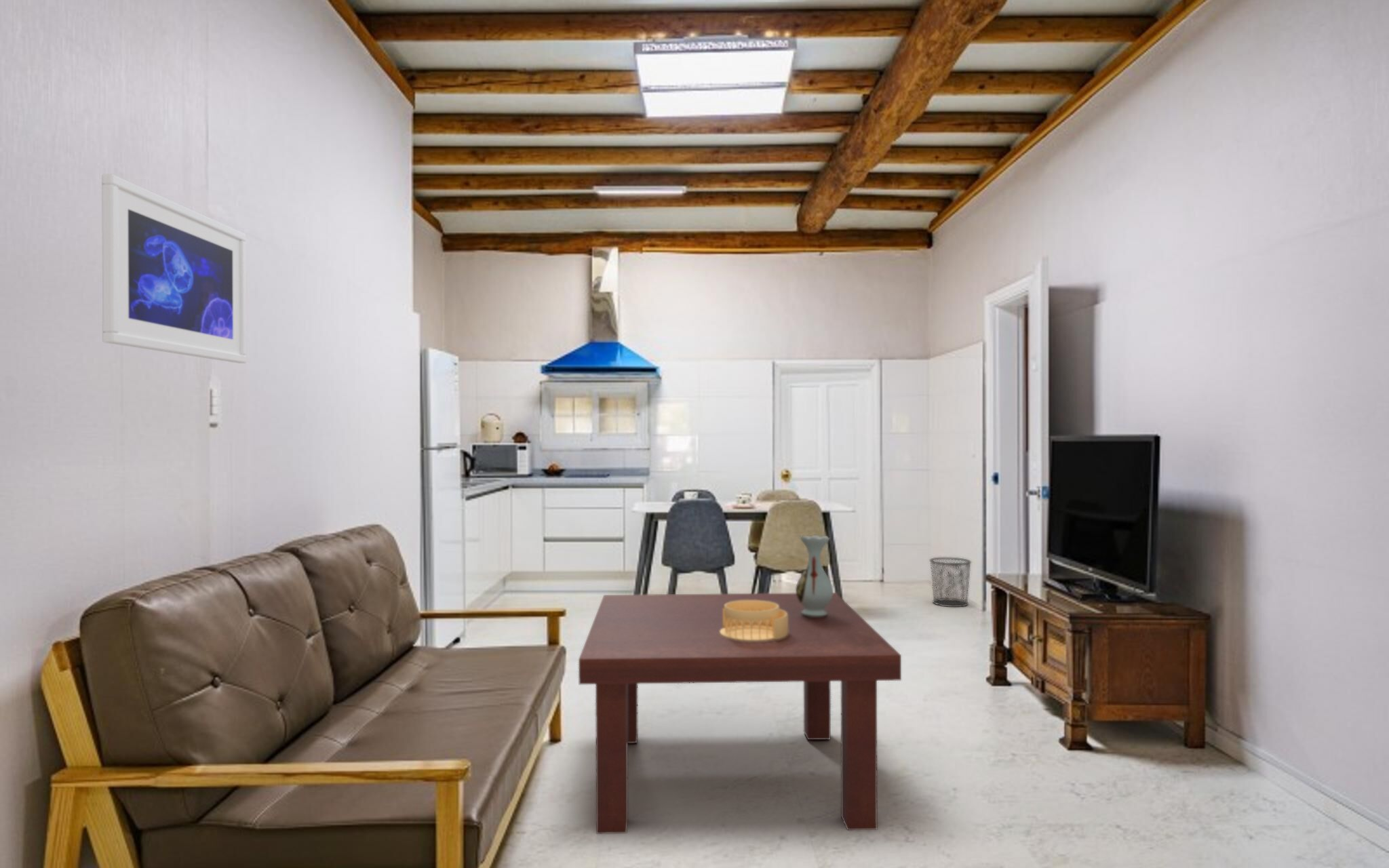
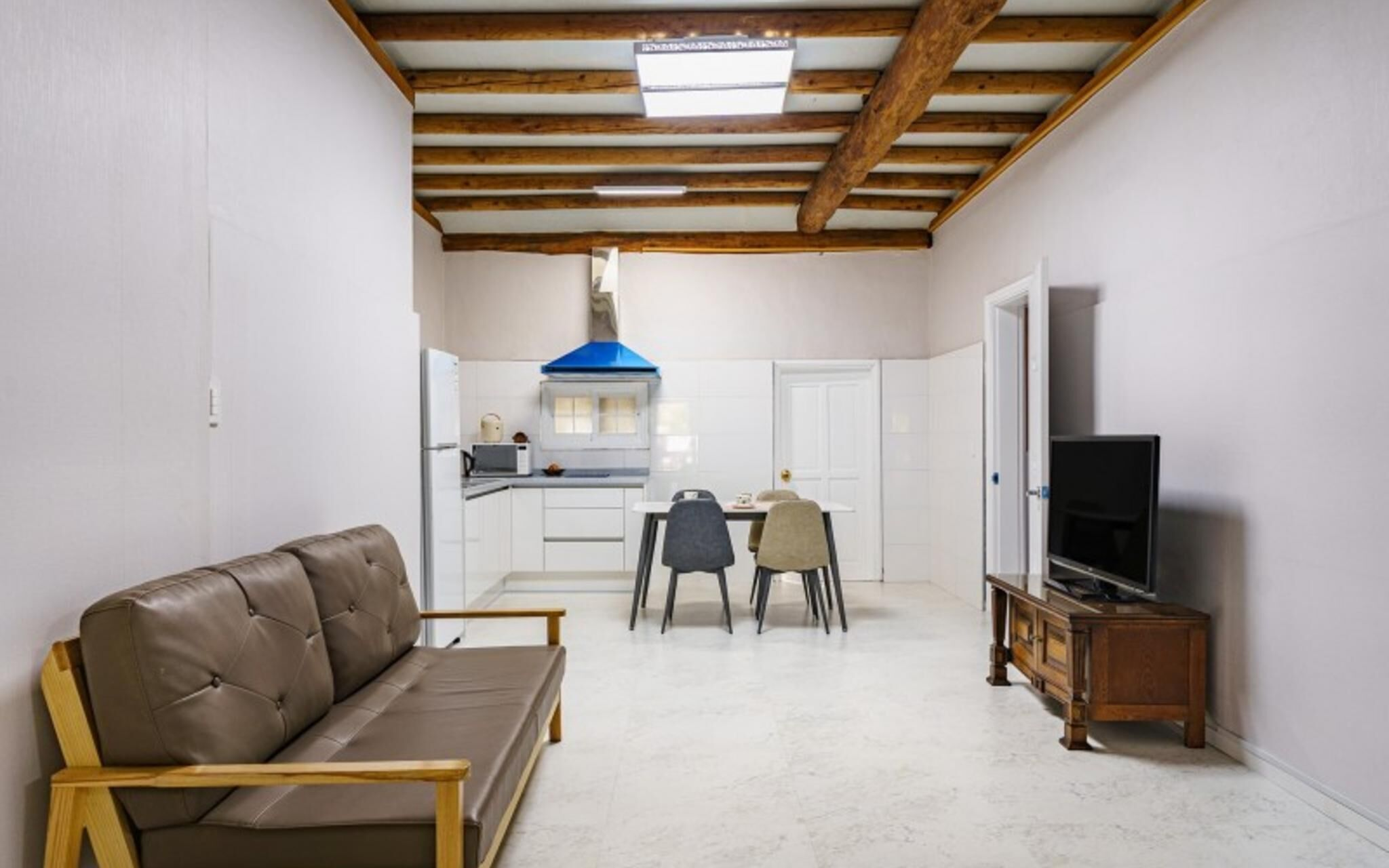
- waste bin [928,557,972,608]
- coffee table [578,592,902,835]
- vase [795,534,834,618]
- architectural model [720,600,788,641]
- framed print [101,173,247,364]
